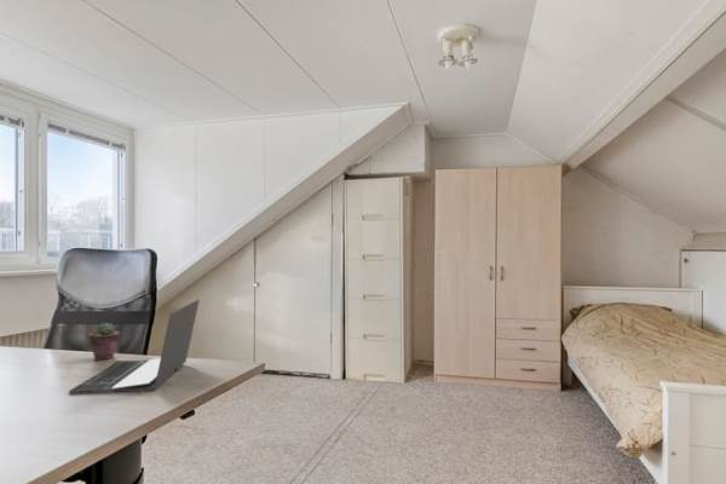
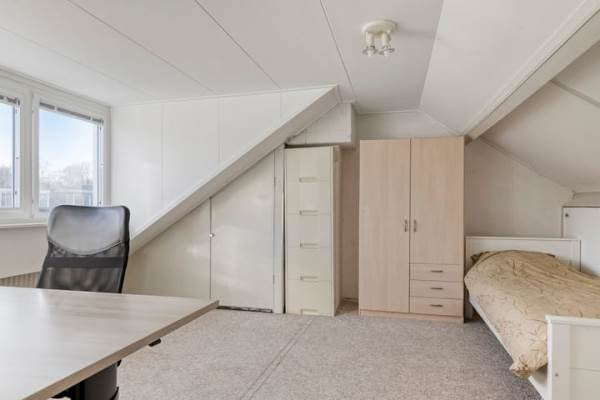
- potted succulent [88,322,121,361]
- laptop [68,298,201,396]
